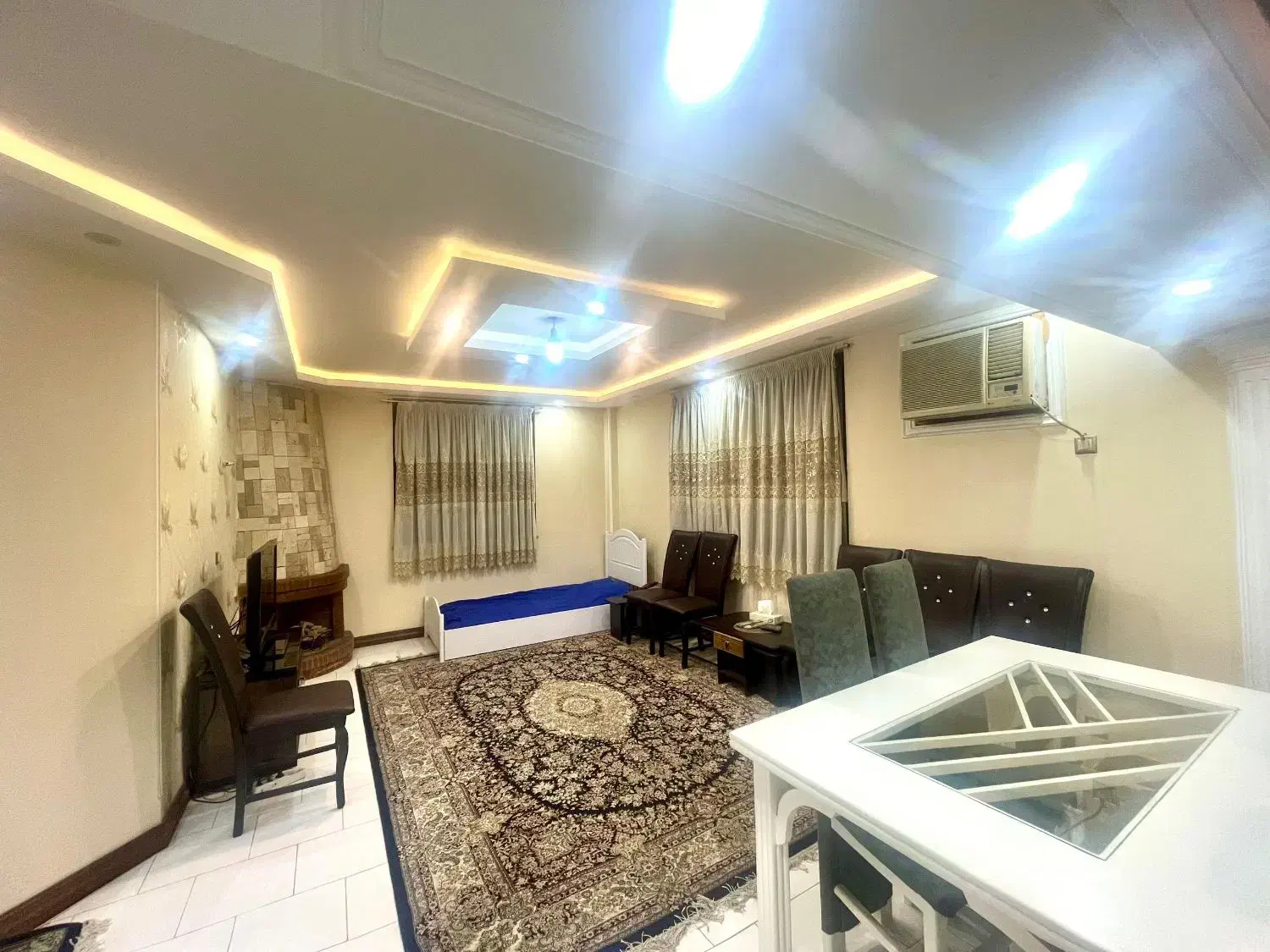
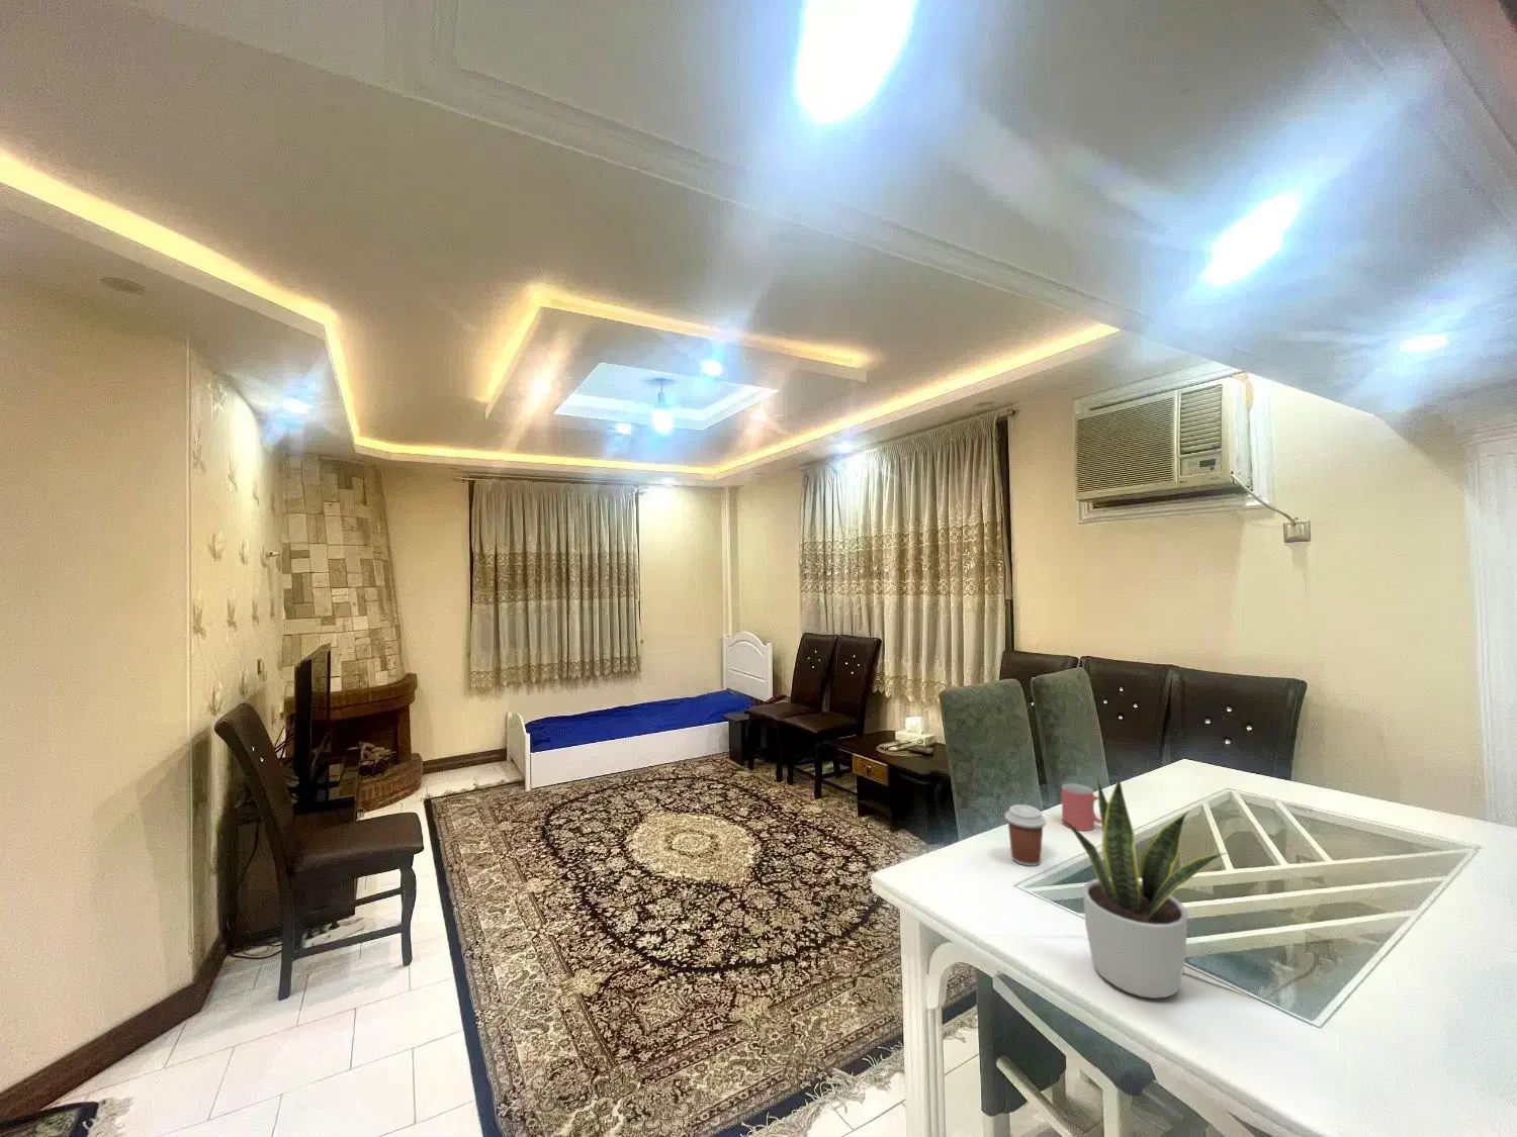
+ coffee cup [1005,804,1046,867]
+ potted plant [1056,773,1230,1000]
+ mug [1061,783,1108,831]
